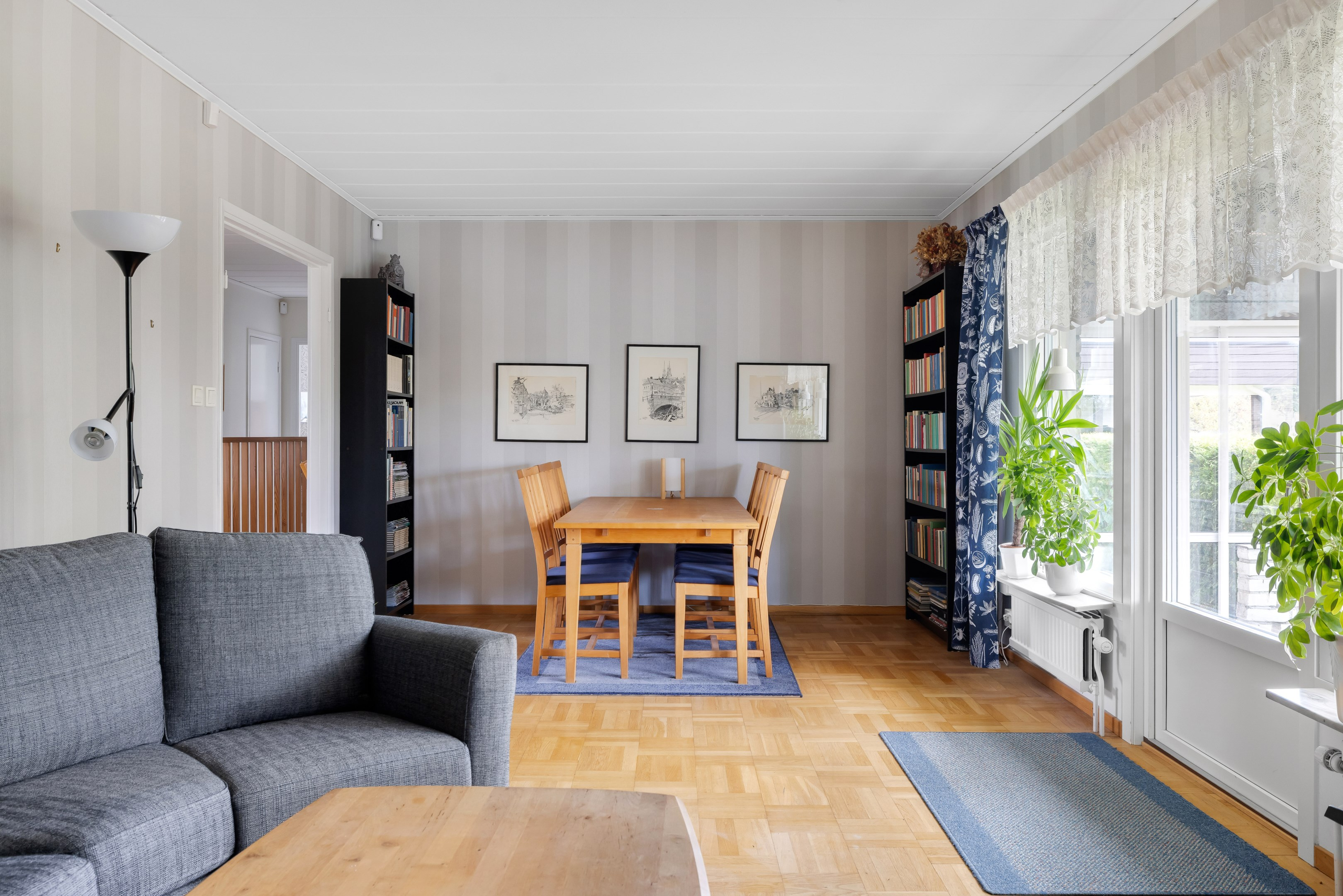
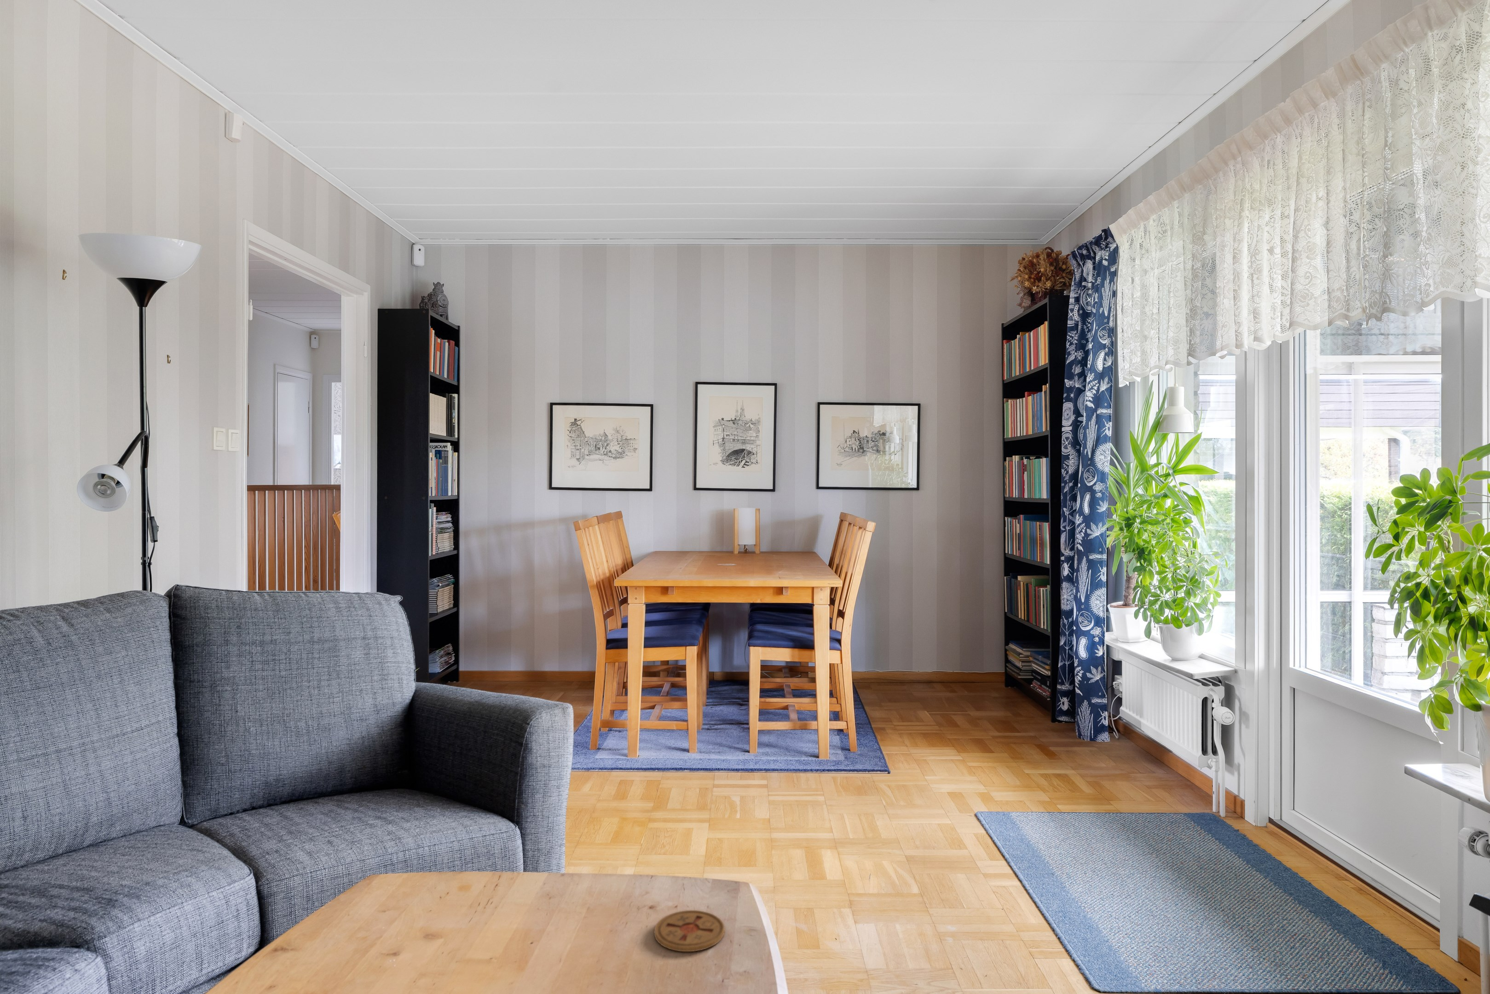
+ coaster [653,910,726,952]
